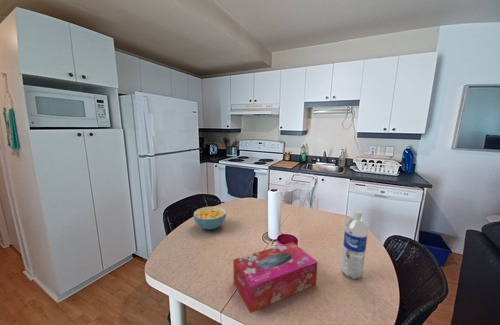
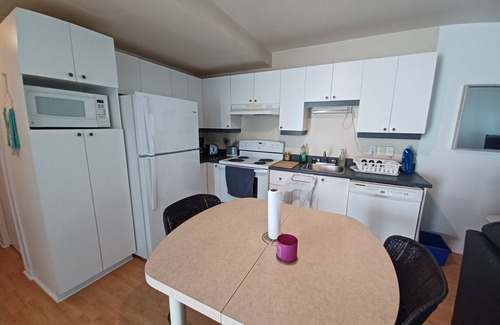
- water bottle [341,209,368,280]
- cereal bowl [193,205,227,231]
- tissue box [232,241,319,314]
